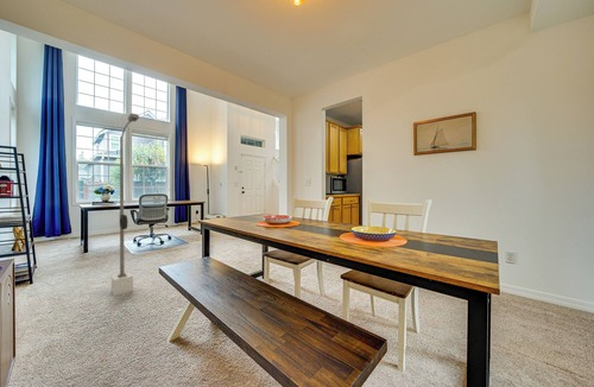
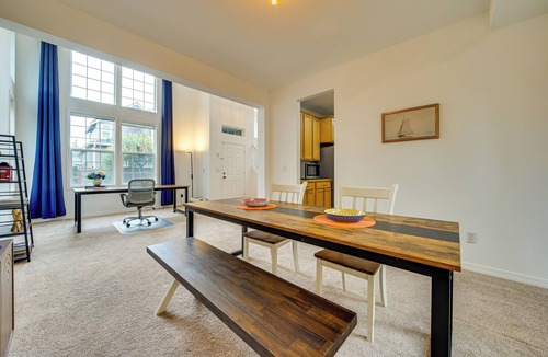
- street lamp [110,112,140,297]
